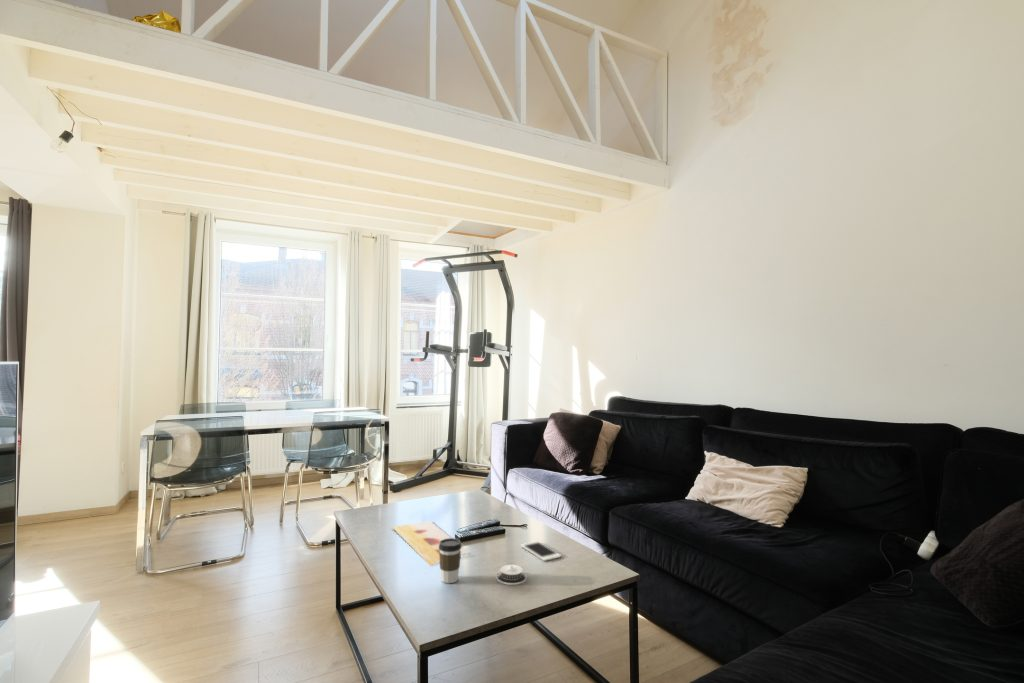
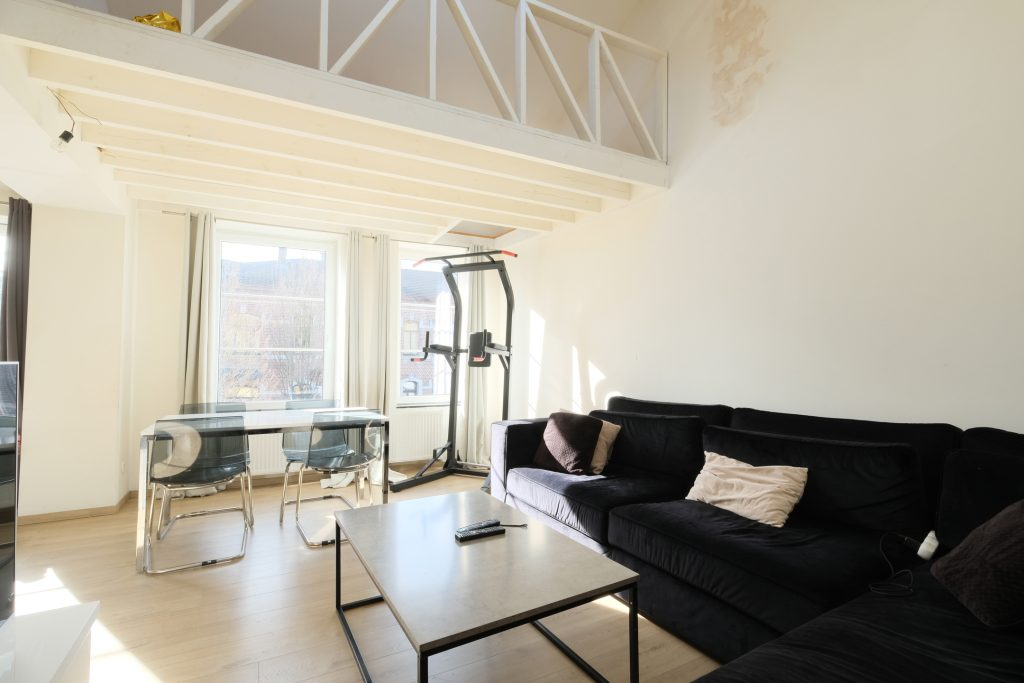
- architectural model [495,564,528,586]
- painting [391,520,470,567]
- coffee cup [439,537,463,584]
- cell phone [520,540,562,562]
